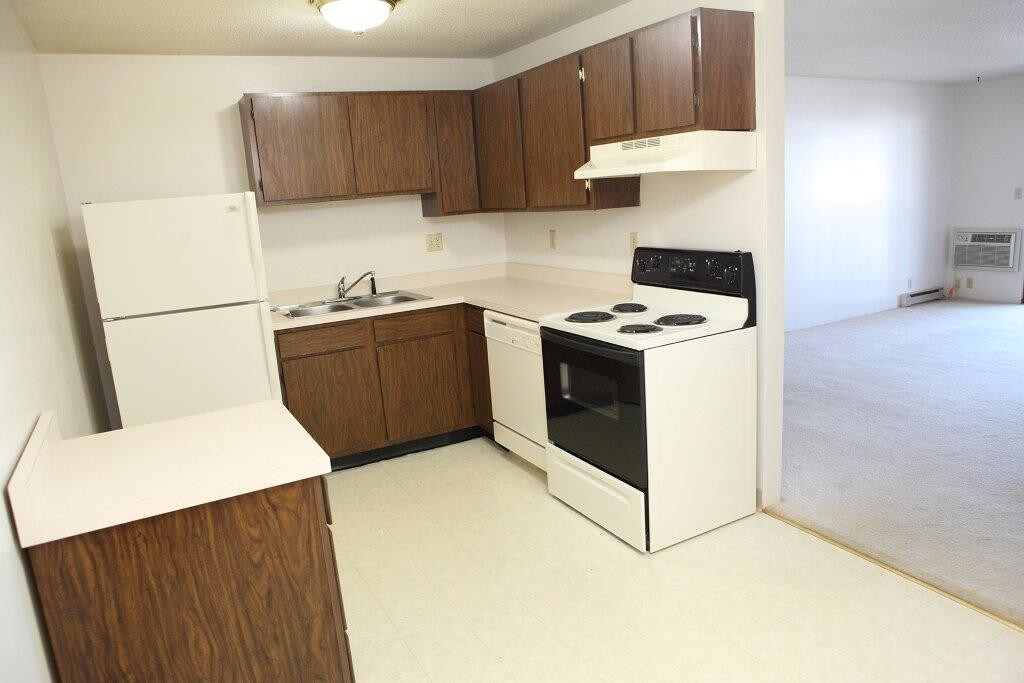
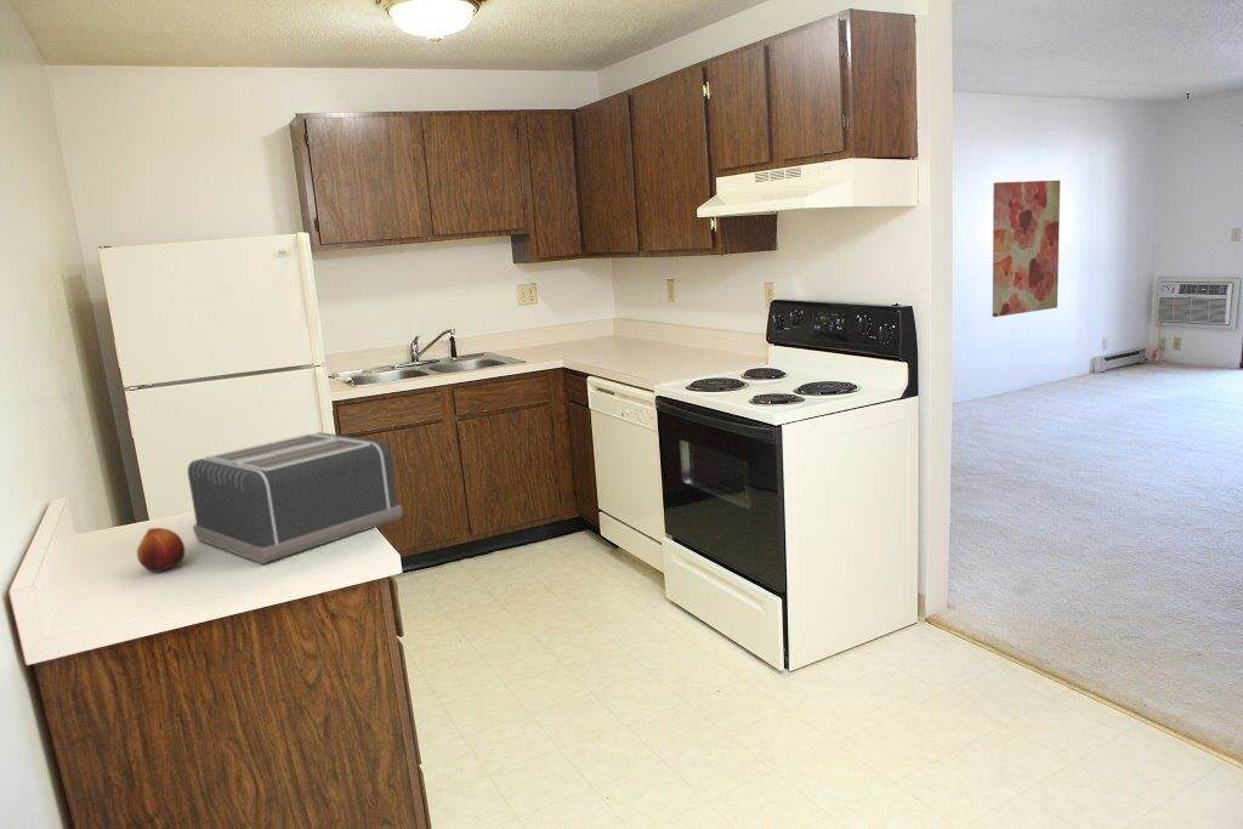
+ fruit [136,527,186,573]
+ toaster [187,431,403,564]
+ wall art [992,180,1061,318]
